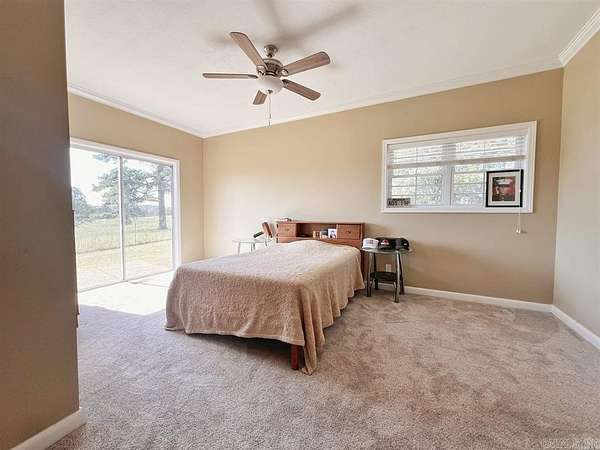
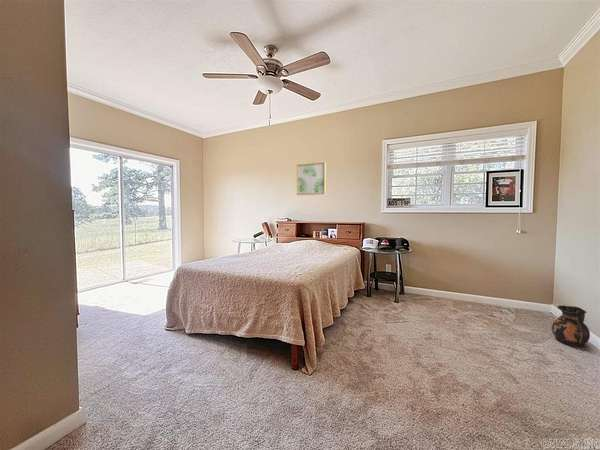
+ ceramic jug [550,304,591,347]
+ wall art [296,161,327,196]
